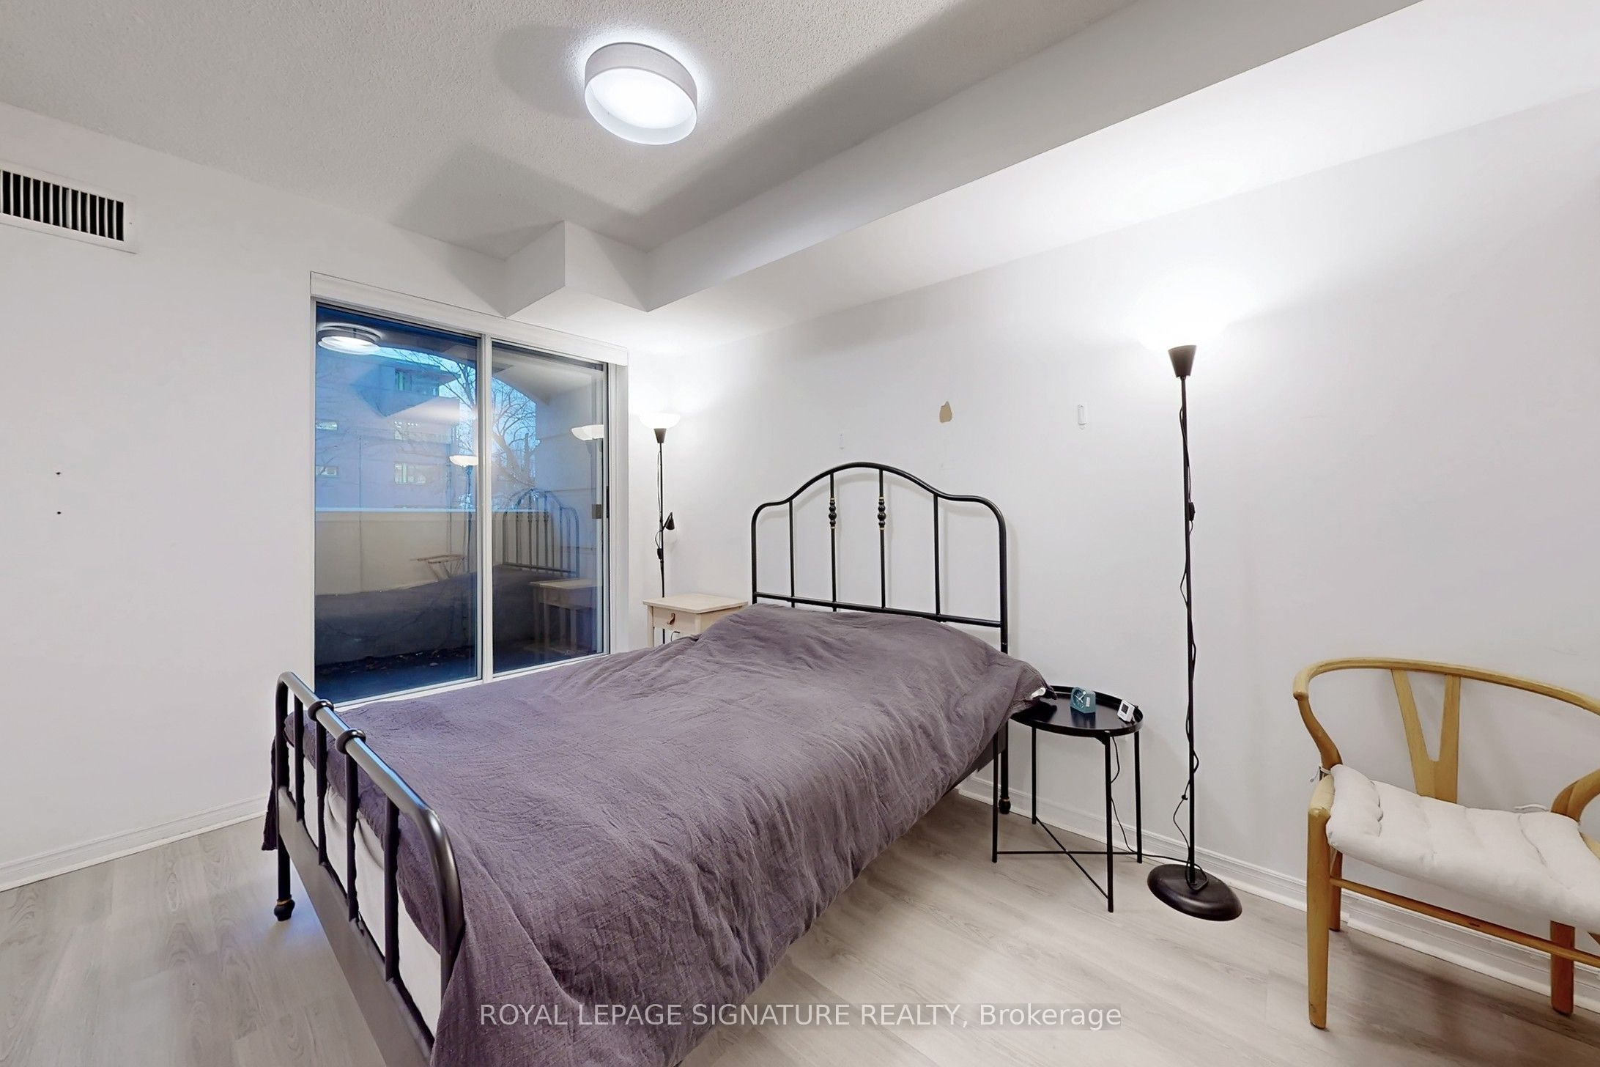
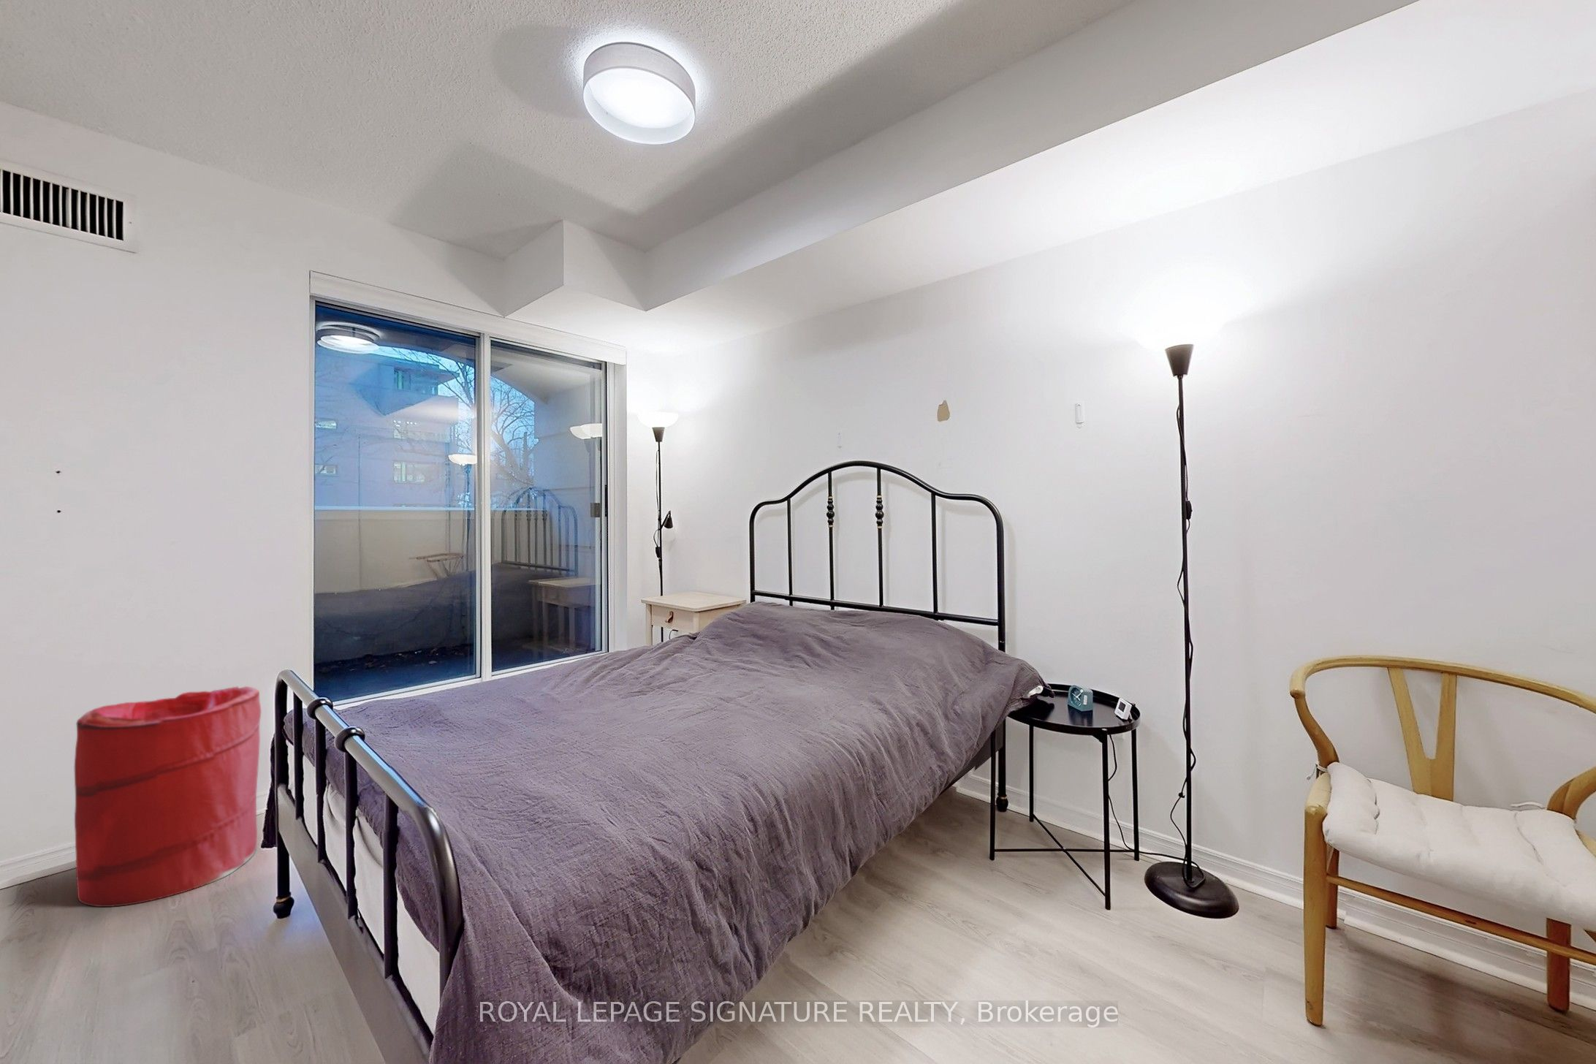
+ laundry hamper [74,685,261,907]
